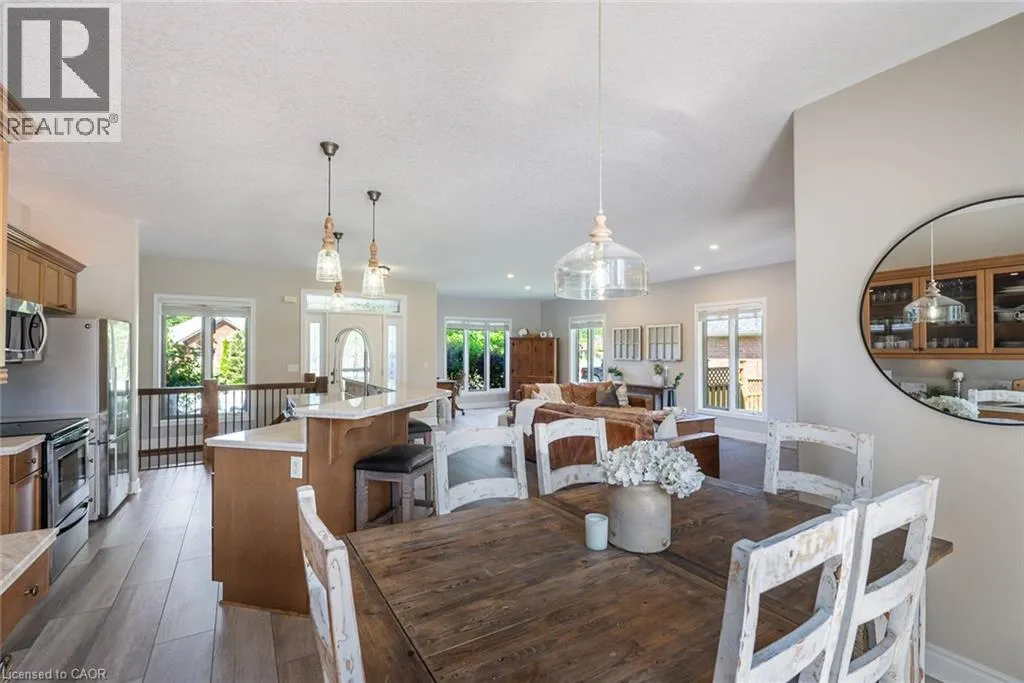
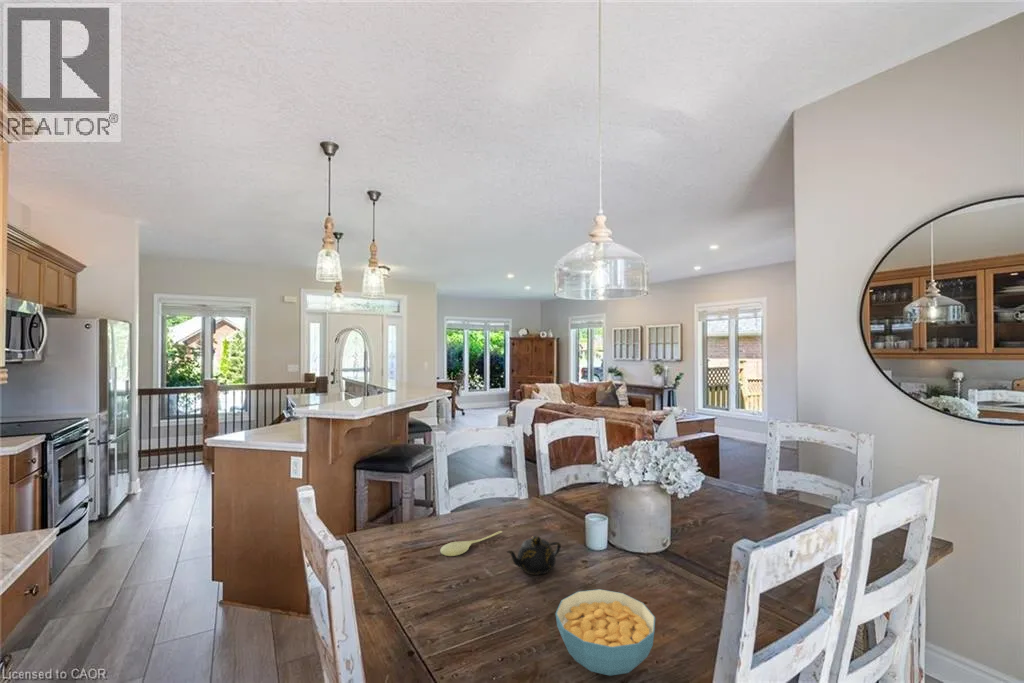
+ teapot [506,535,562,576]
+ cereal bowl [554,588,656,677]
+ spoon [439,530,503,557]
